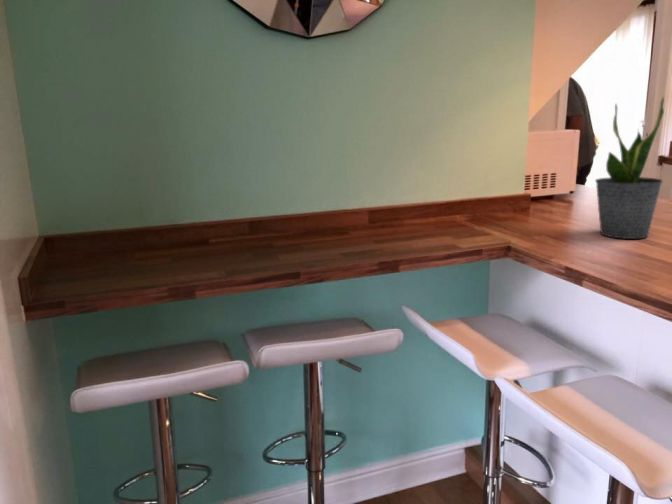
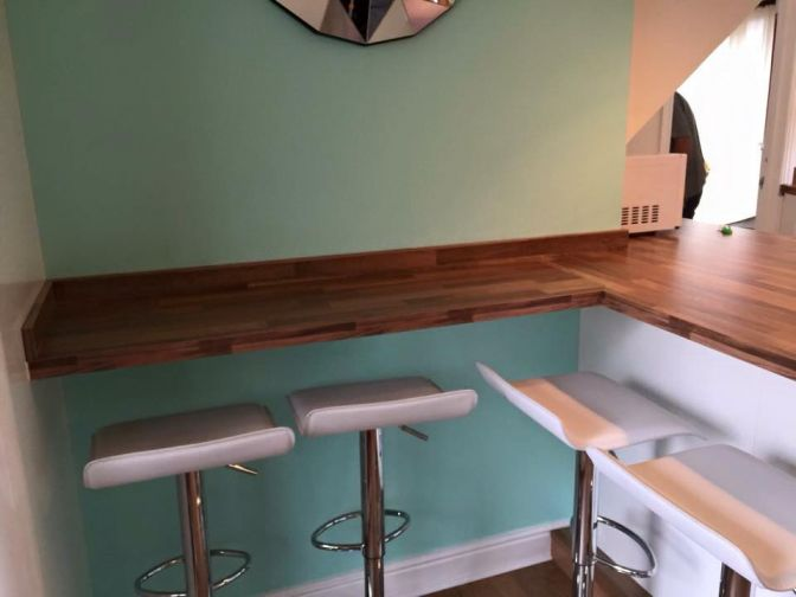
- potted plant [594,96,665,240]
